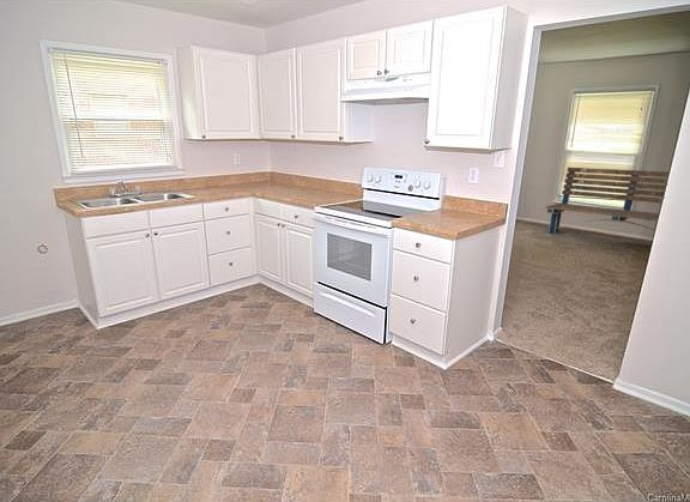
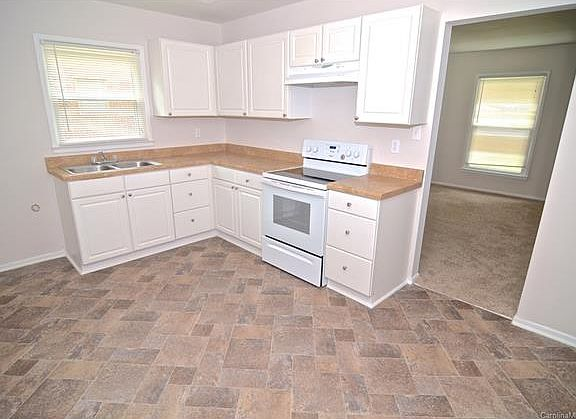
- bench [545,167,670,237]
